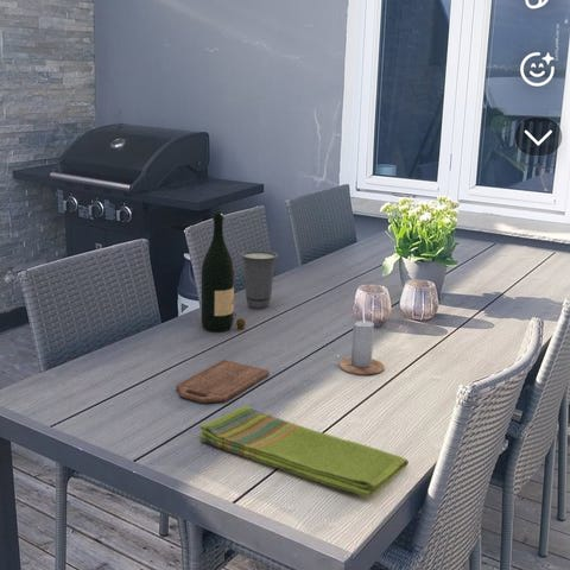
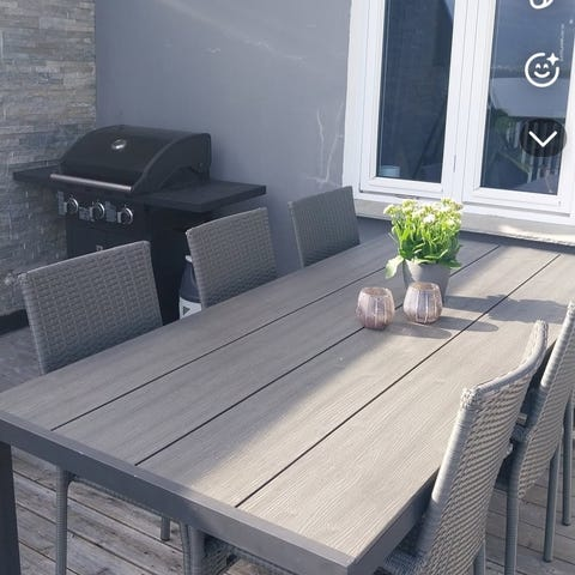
- cutting board [176,359,271,404]
- wine bottle [201,213,246,332]
- cup [240,249,279,310]
- candle [338,304,385,376]
- dish towel [198,405,410,499]
